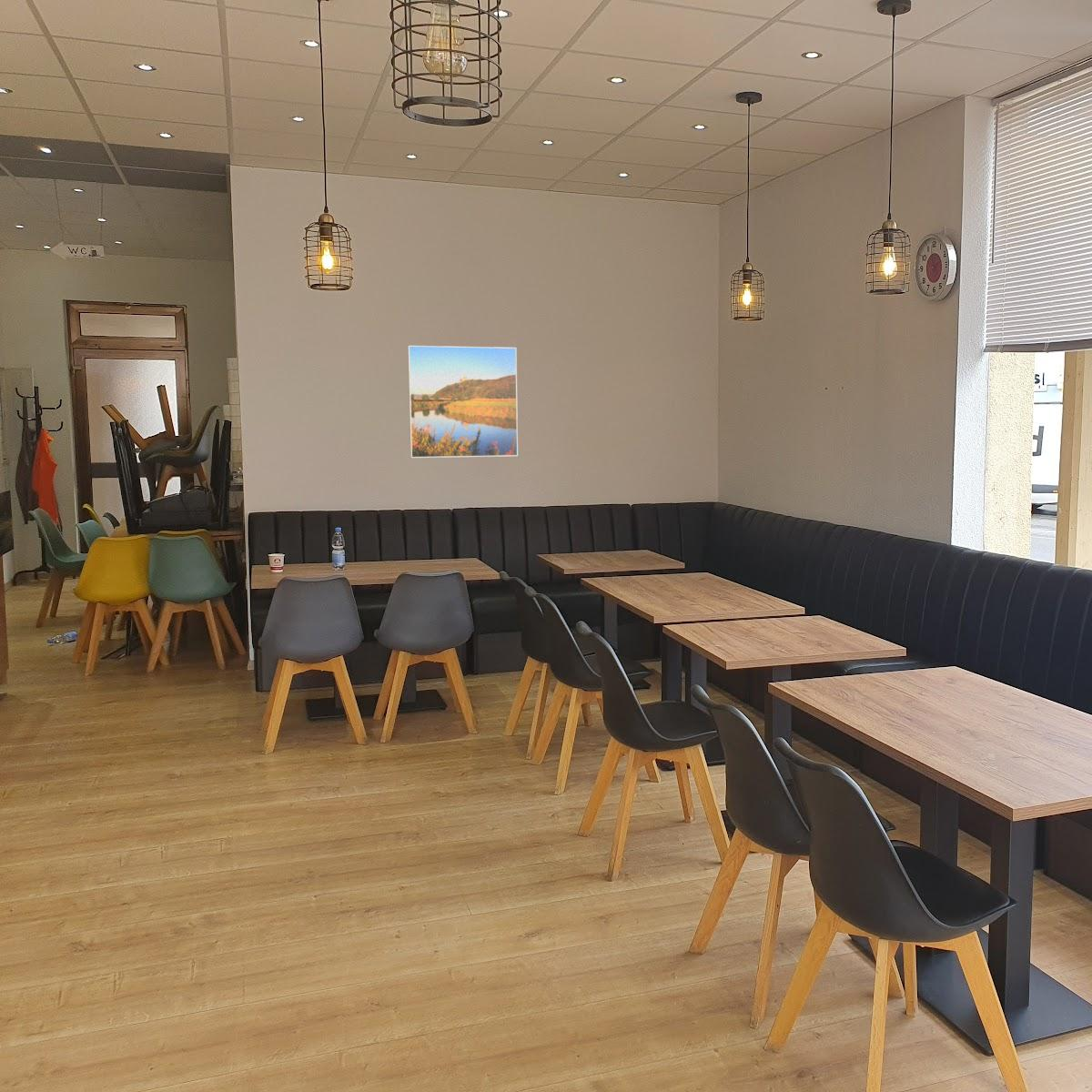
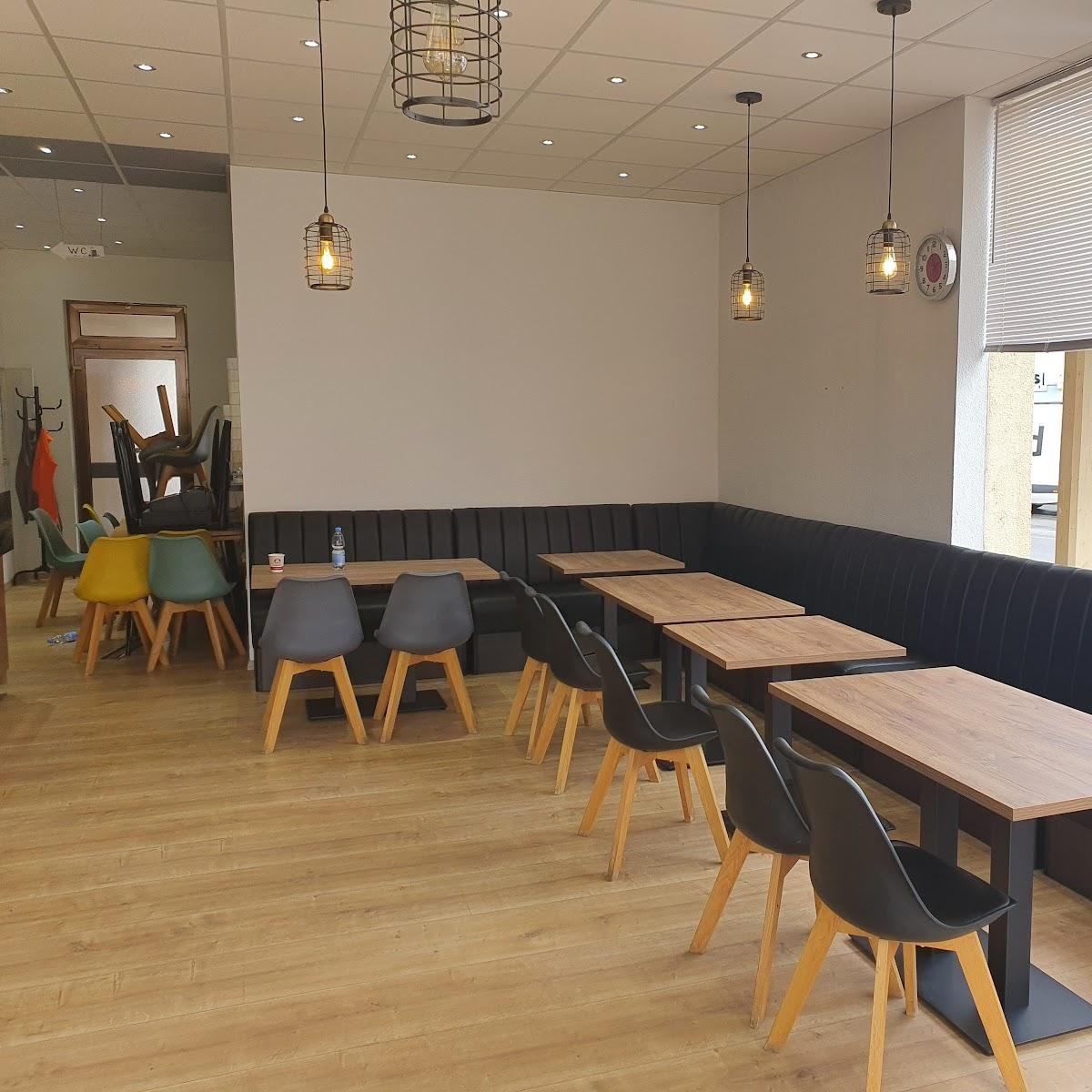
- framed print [407,345,519,459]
